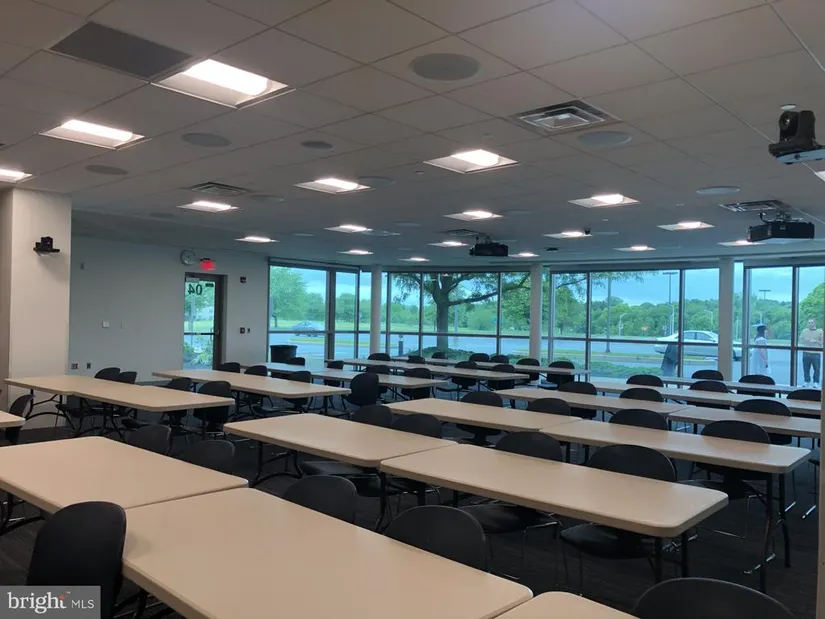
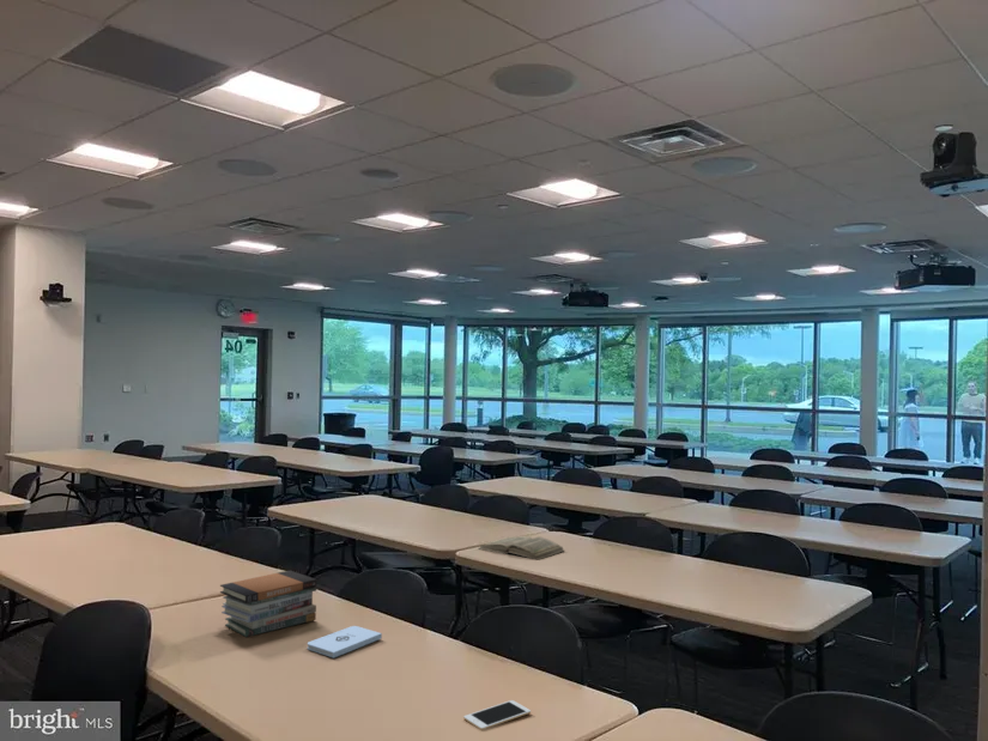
+ book stack [219,569,317,638]
+ notepad [307,625,383,660]
+ cell phone [462,699,532,731]
+ book [478,535,566,561]
